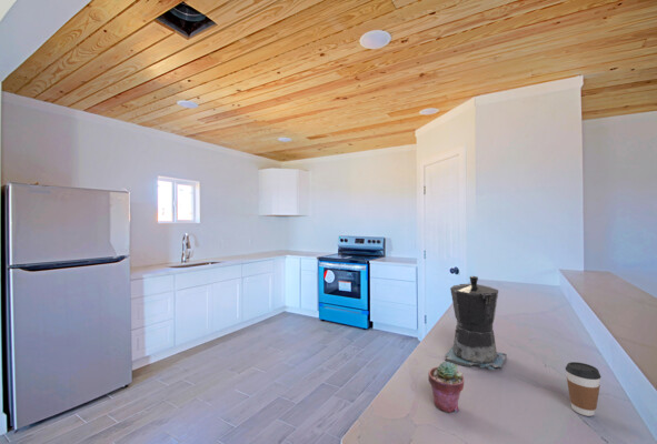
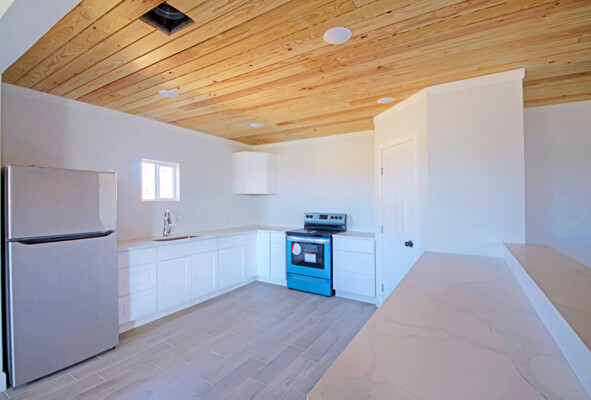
- coffee maker [444,275,508,371]
- potted succulent [428,361,466,414]
- coffee cup [565,361,601,417]
